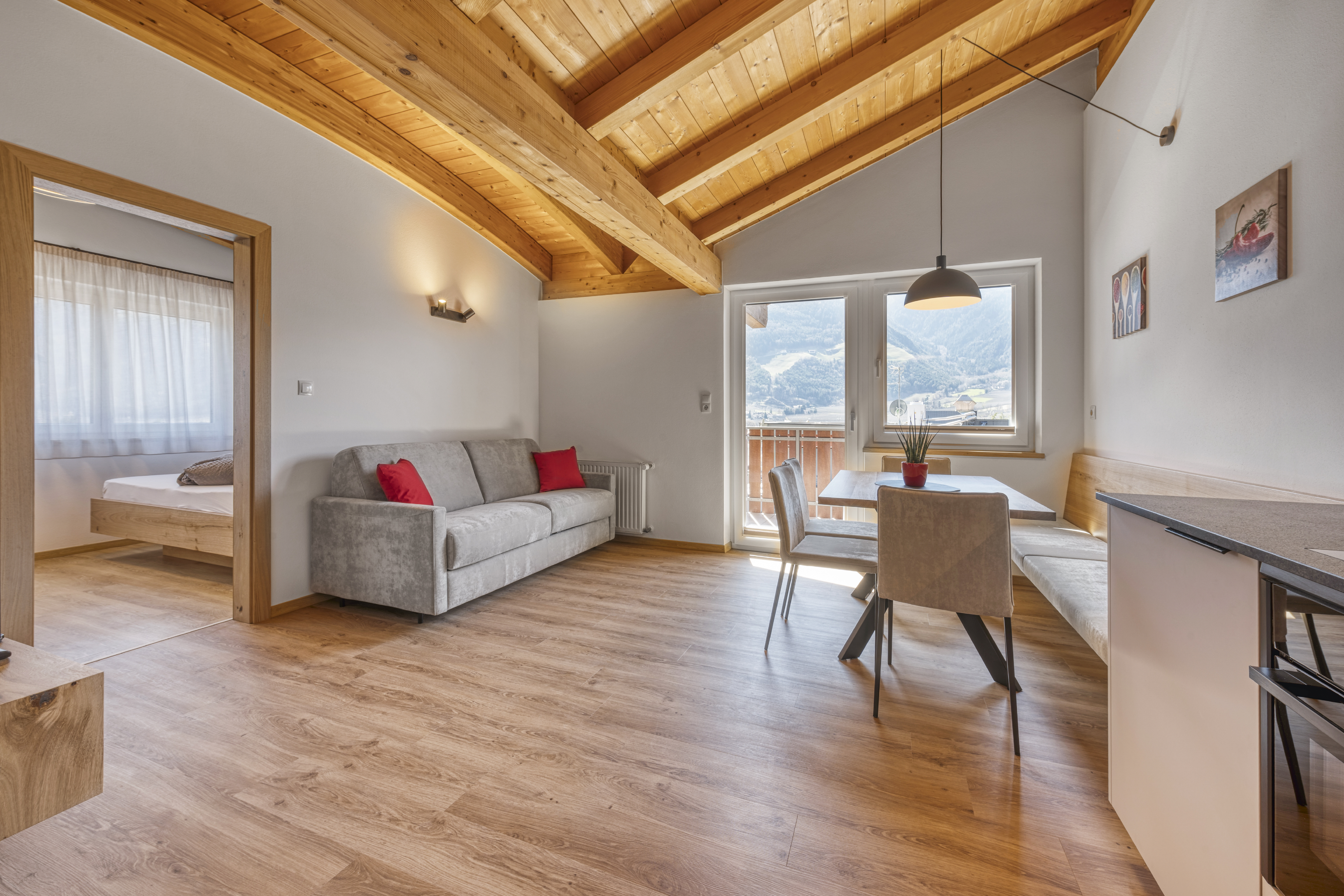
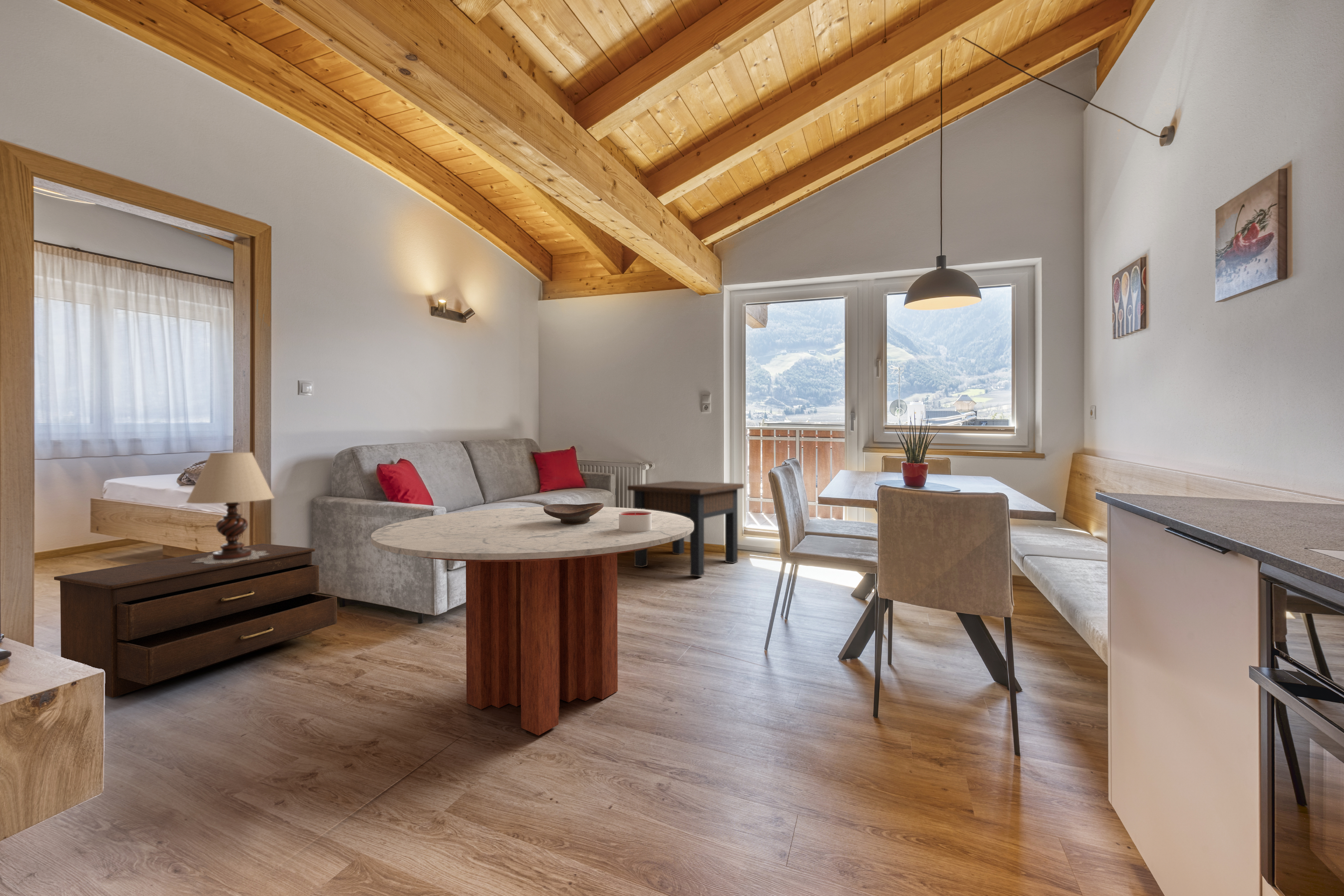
+ drawer [54,543,337,698]
+ side table [627,480,744,577]
+ candle [619,511,652,532]
+ table lamp [186,452,275,564]
+ coffee table [370,507,694,736]
+ decorative bowl [543,503,604,525]
